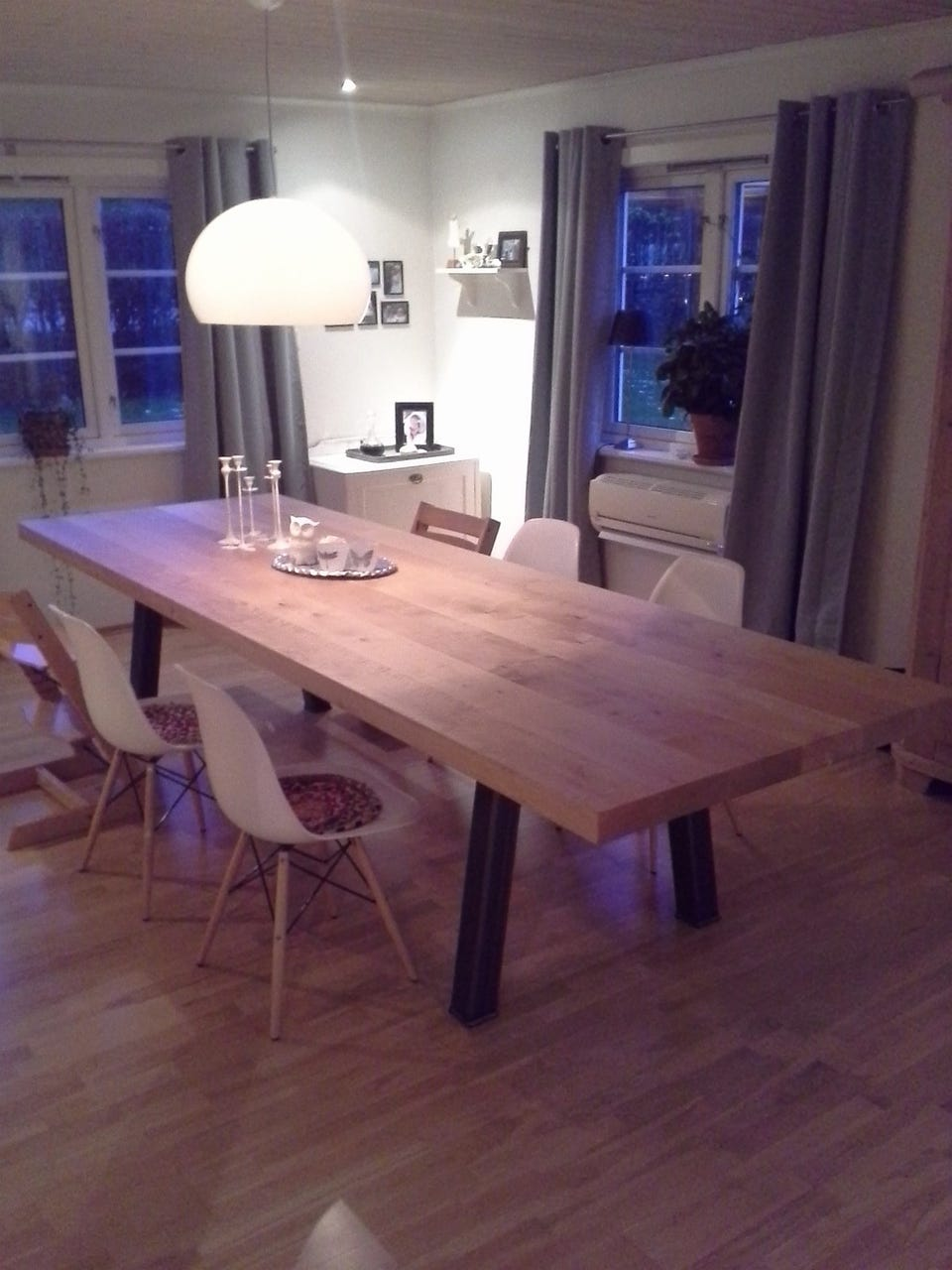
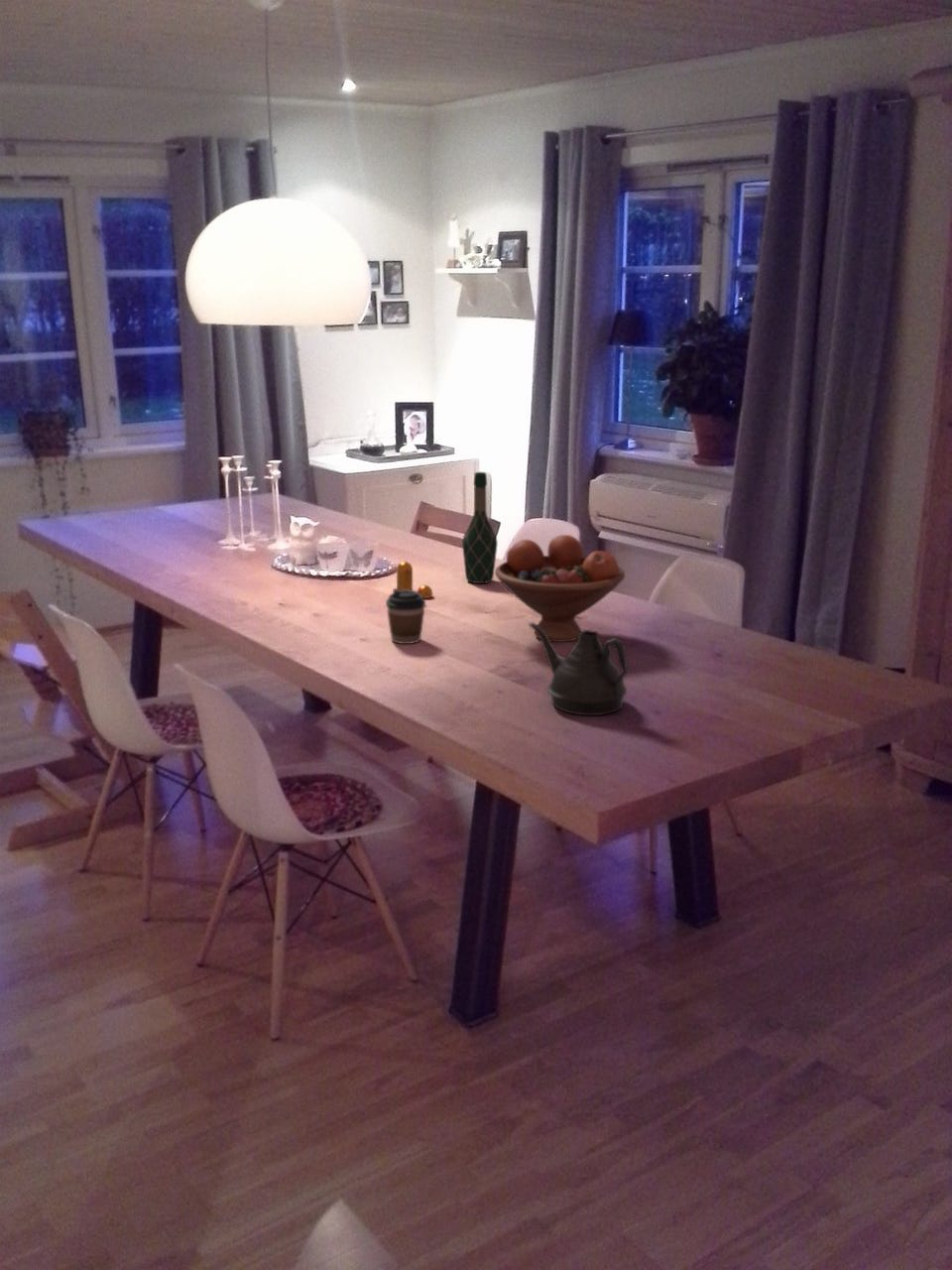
+ teapot [528,621,629,716]
+ wine bottle [461,471,499,584]
+ pepper shaker [396,561,433,599]
+ coffee cup [385,587,426,645]
+ fruit bowl [494,534,626,643]
